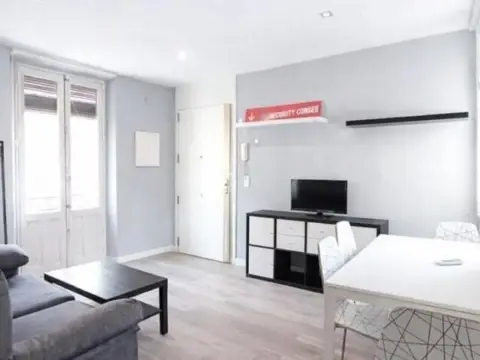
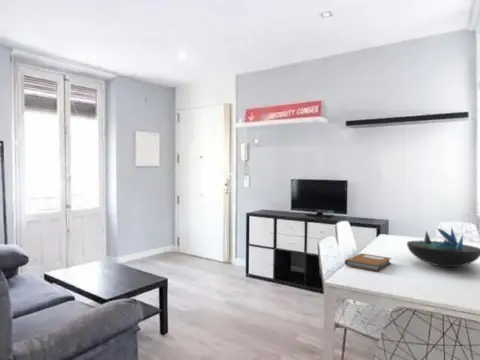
+ decorative bowl [406,225,480,268]
+ notebook [344,252,392,272]
